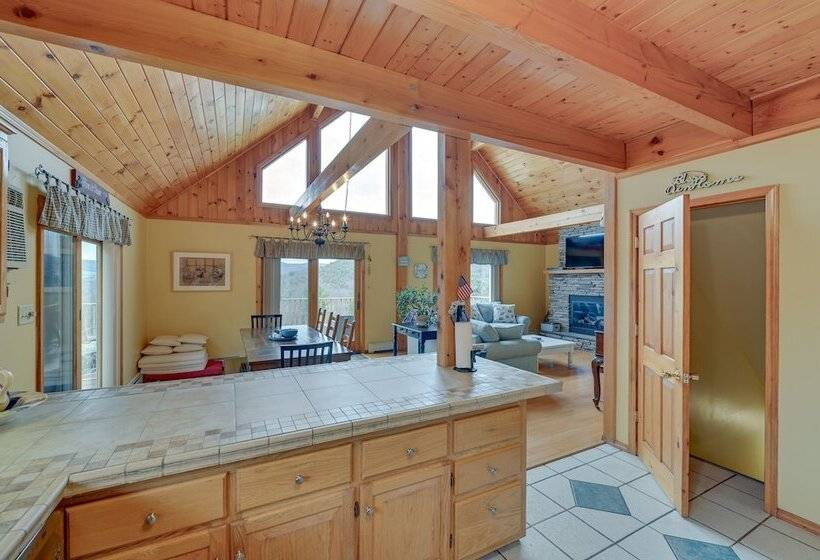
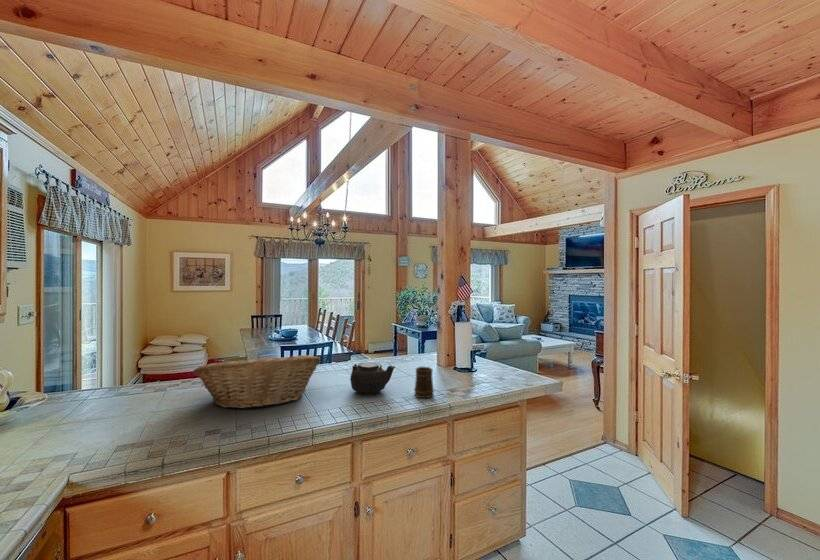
+ fruit basket [192,353,321,410]
+ mug [413,366,435,399]
+ teapot [349,362,396,396]
